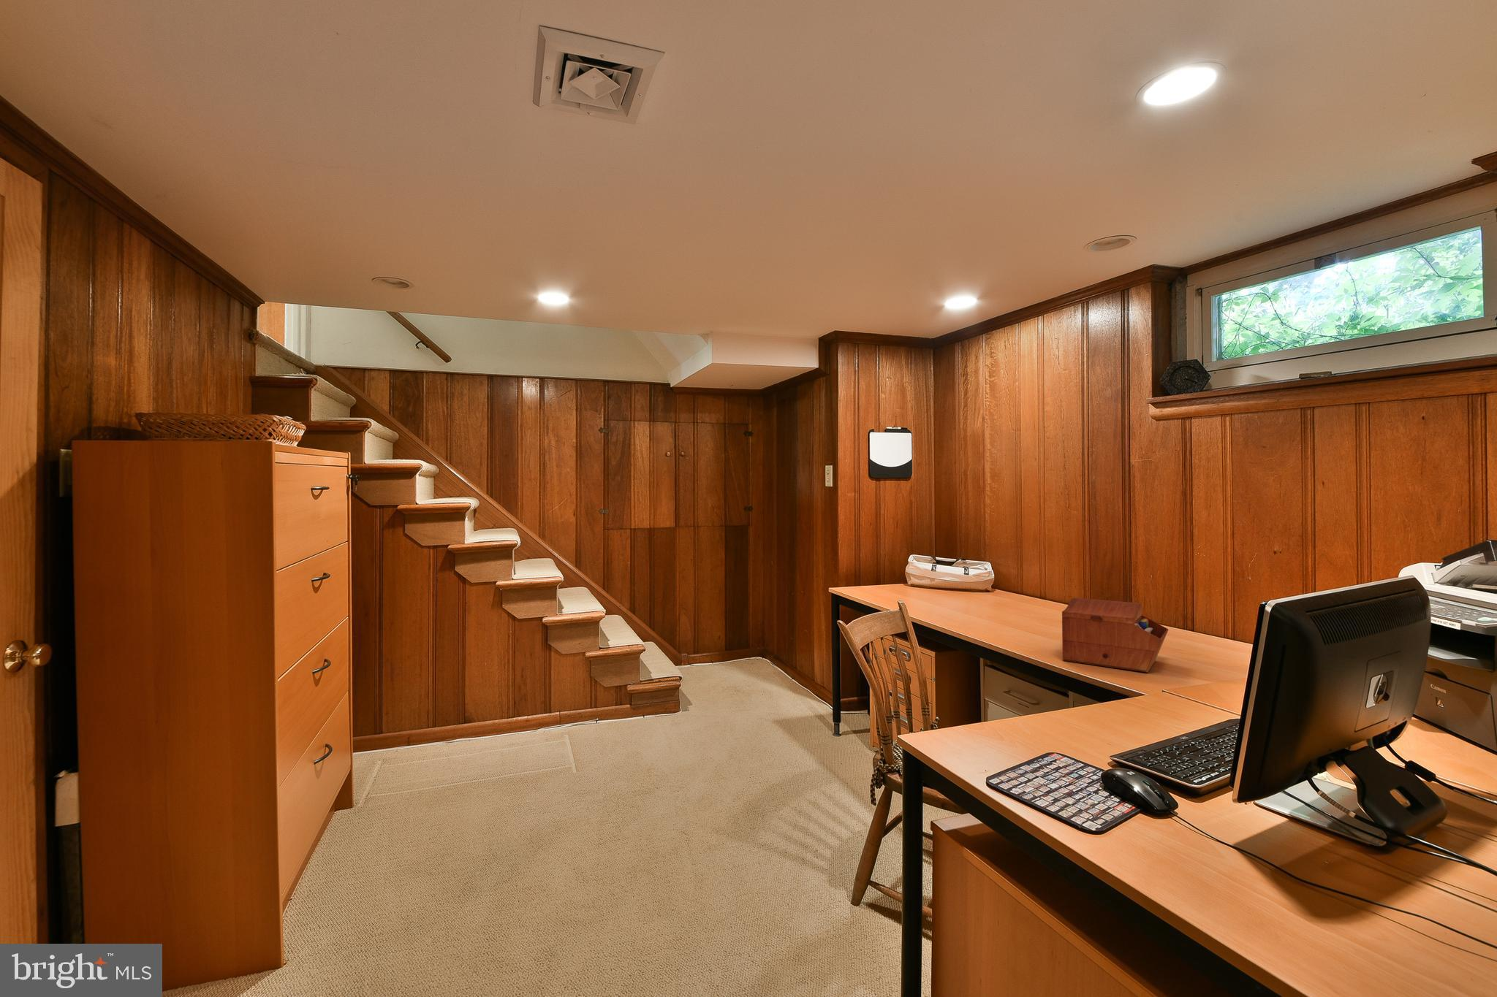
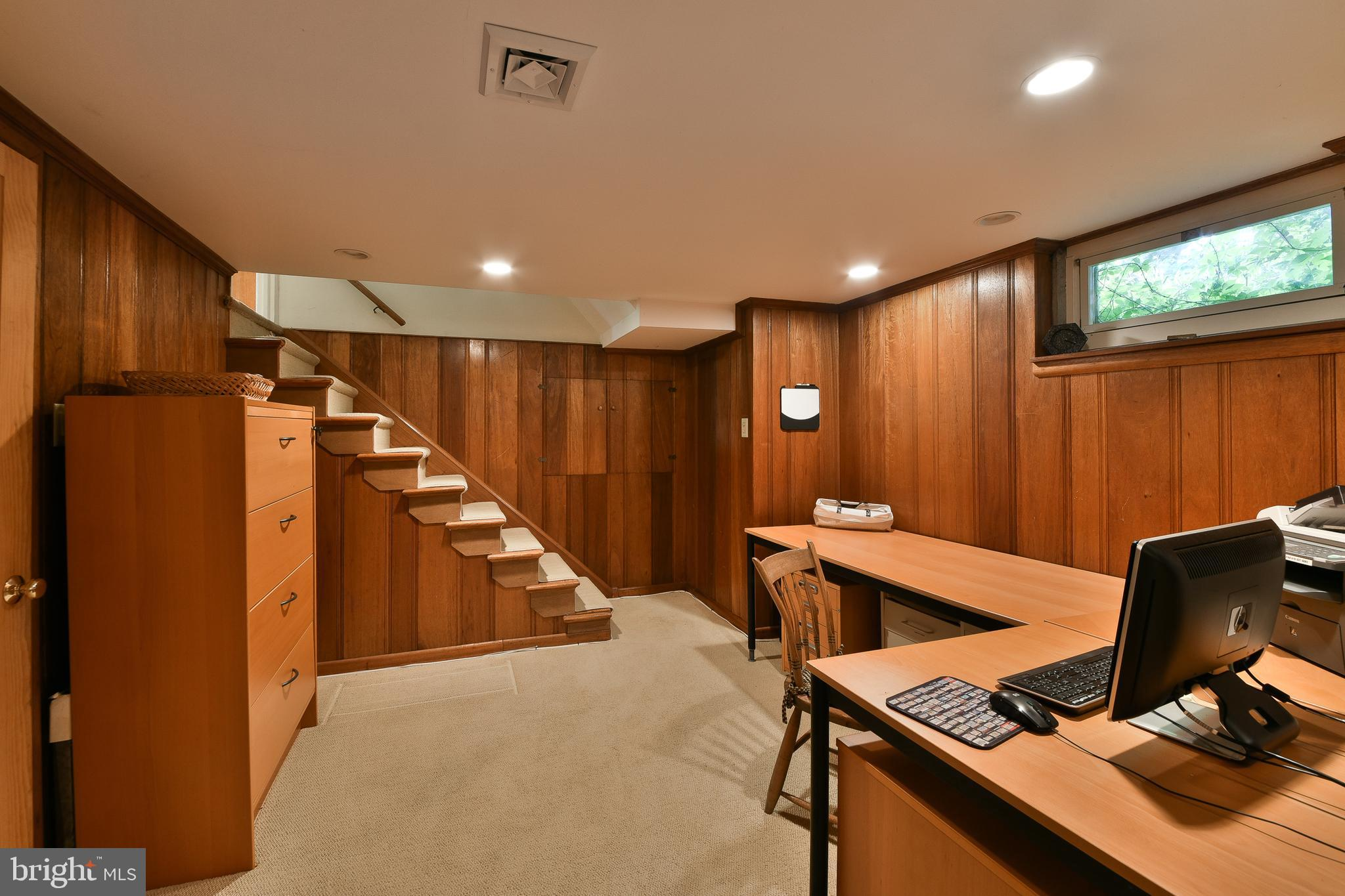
- sewing box [1062,598,1169,673]
